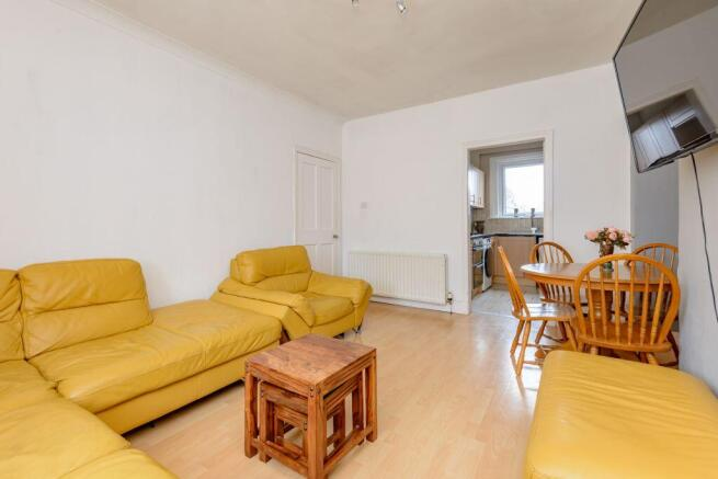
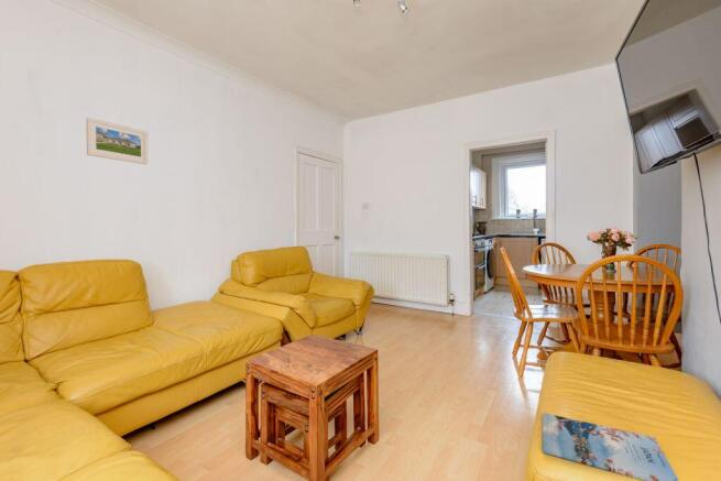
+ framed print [85,117,150,166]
+ magazine [542,412,680,481]
